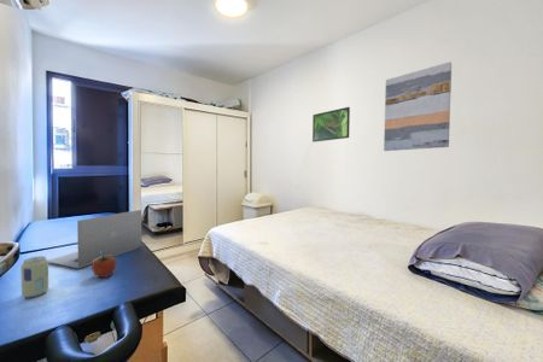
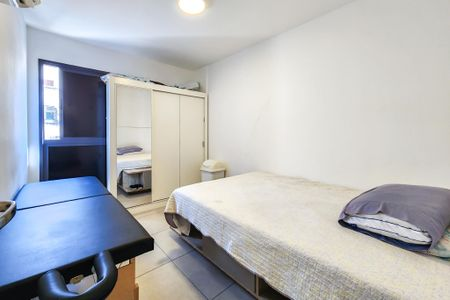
- apple [91,251,118,279]
- wall art [383,62,453,152]
- beverage can [19,255,49,299]
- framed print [311,106,351,144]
- laptop [47,209,142,269]
